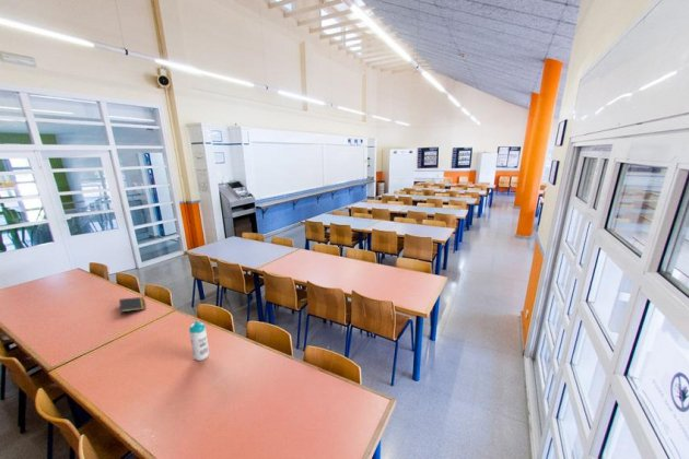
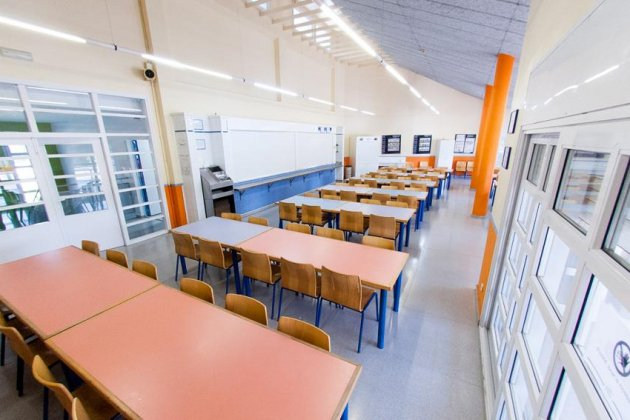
- water bottle [188,319,210,362]
- notepad [118,296,147,317]
